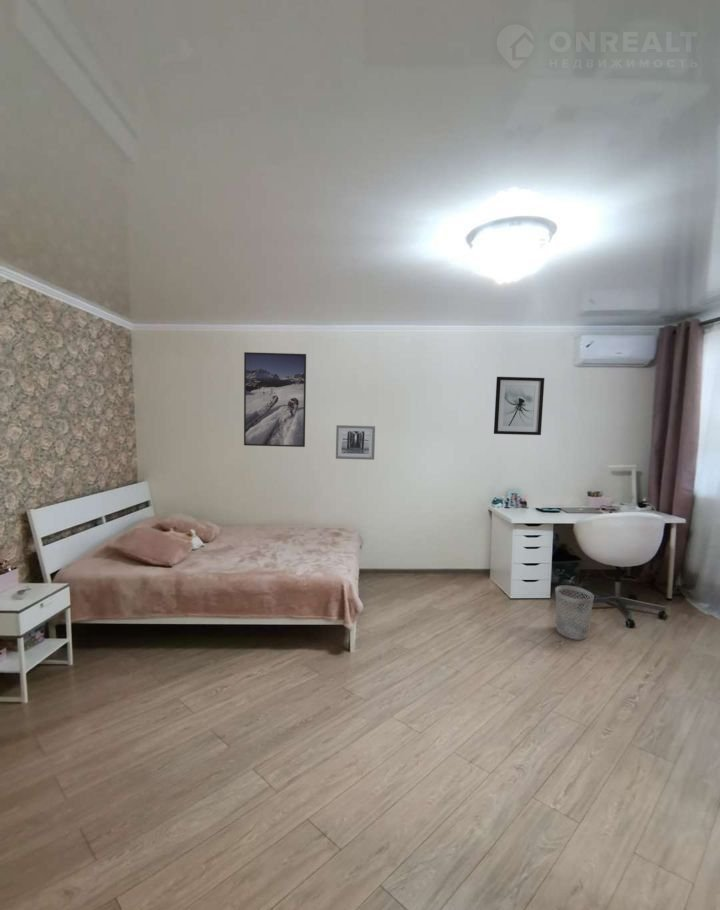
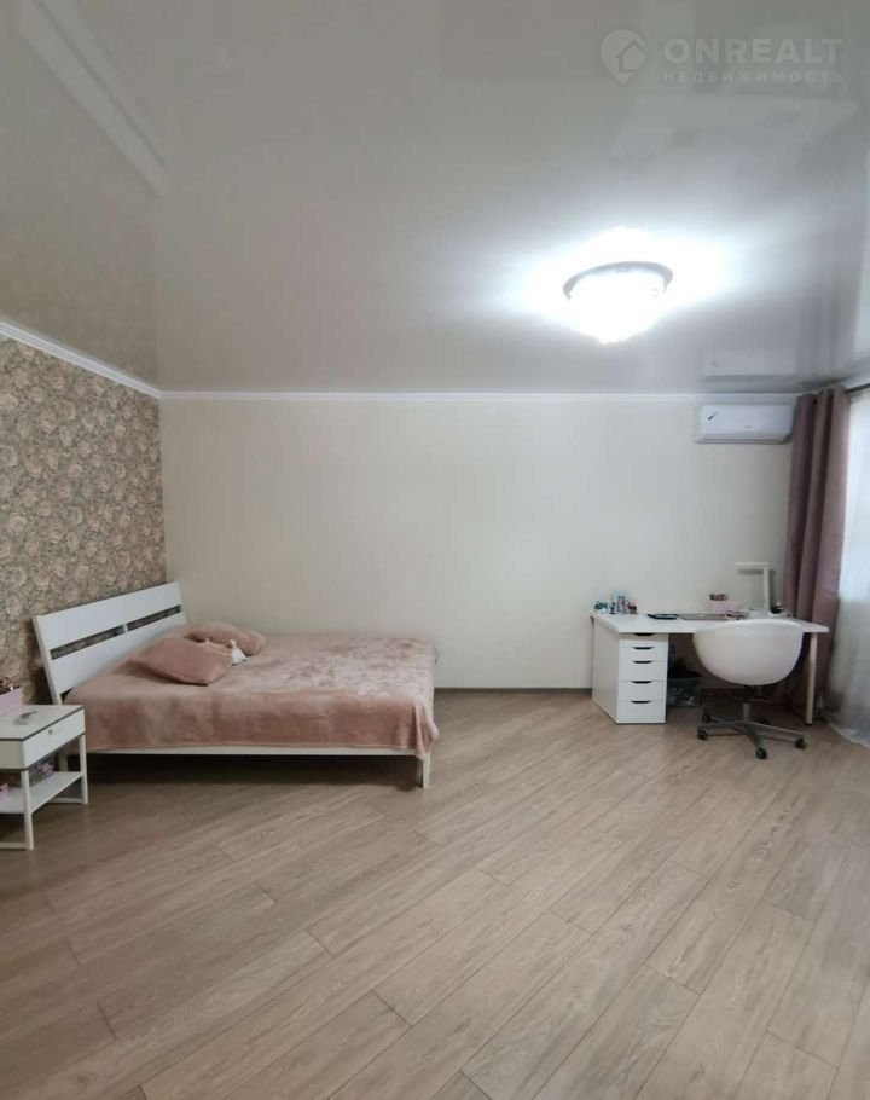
- wall art [335,424,376,461]
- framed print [243,351,307,448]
- wall art [493,376,545,436]
- wastebasket [555,585,595,641]
